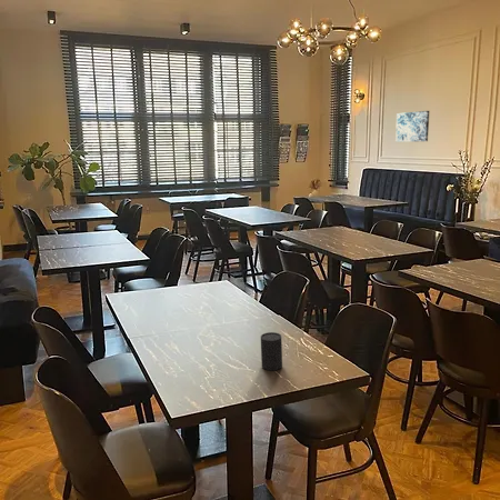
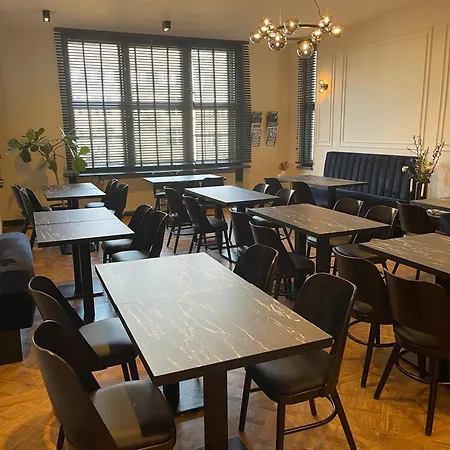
- wall art [394,110,430,143]
- cup [260,331,283,371]
